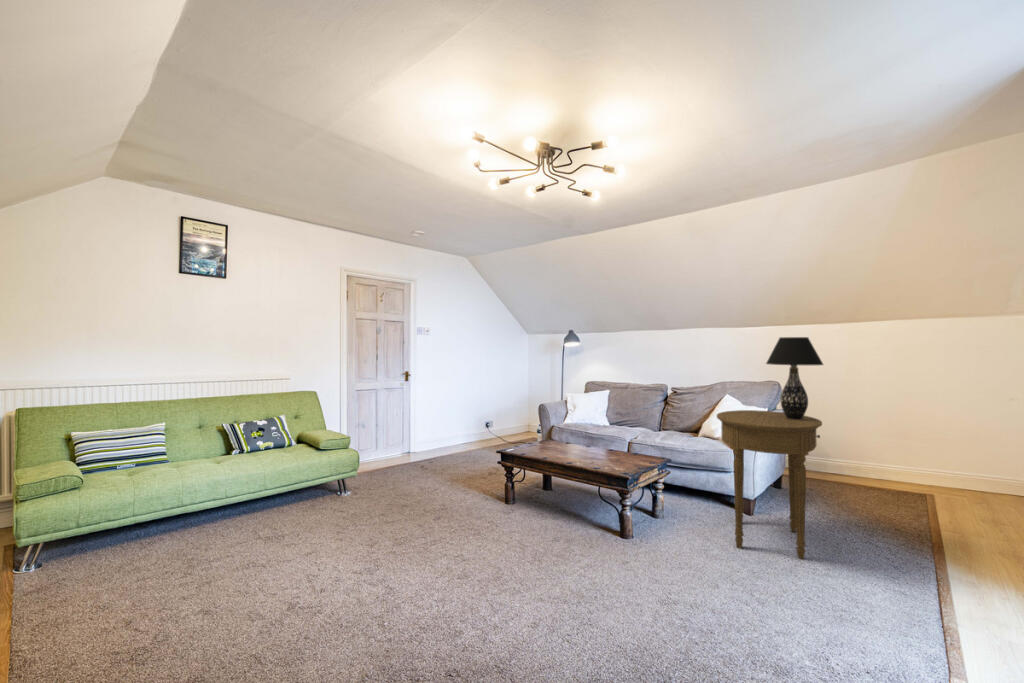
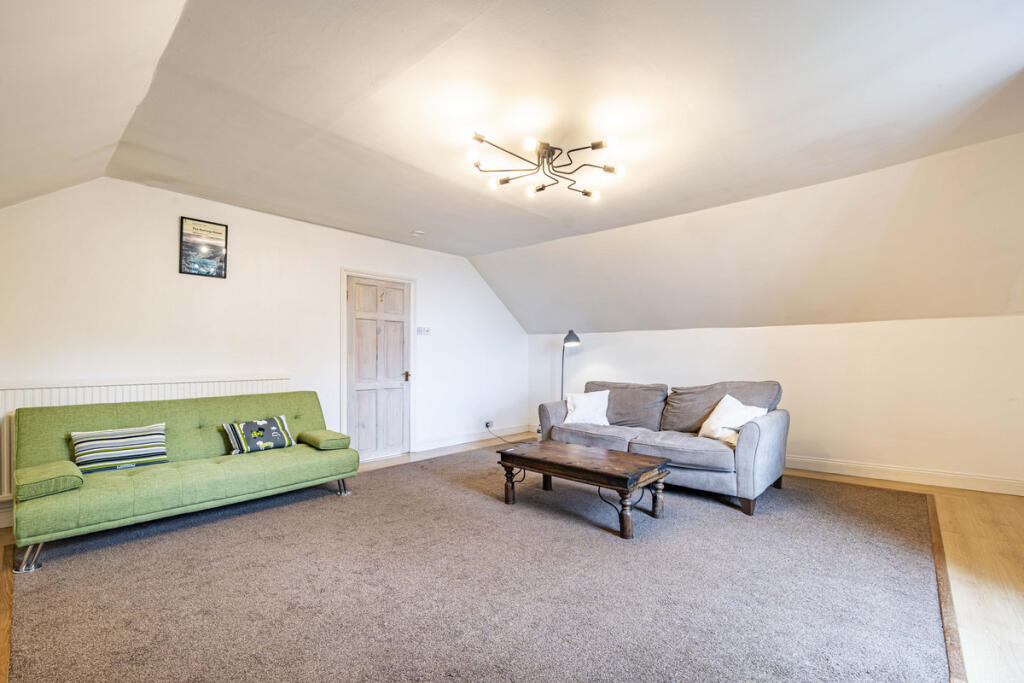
- side table [716,409,823,560]
- table lamp [765,336,825,420]
